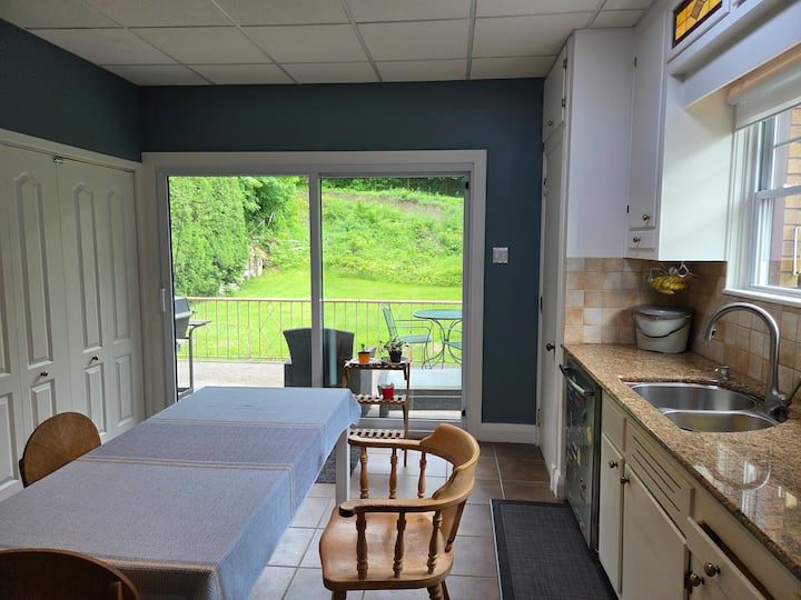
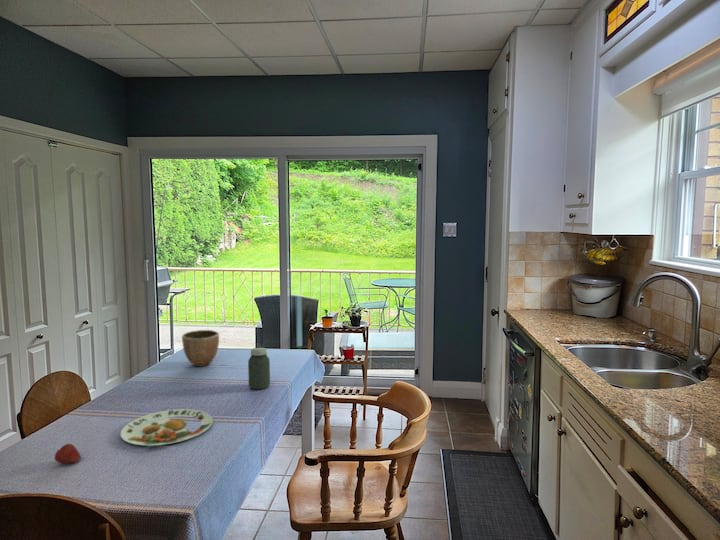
+ jar [247,347,271,391]
+ fruit [54,443,82,464]
+ plate [119,408,214,446]
+ decorative bowl [181,329,220,368]
